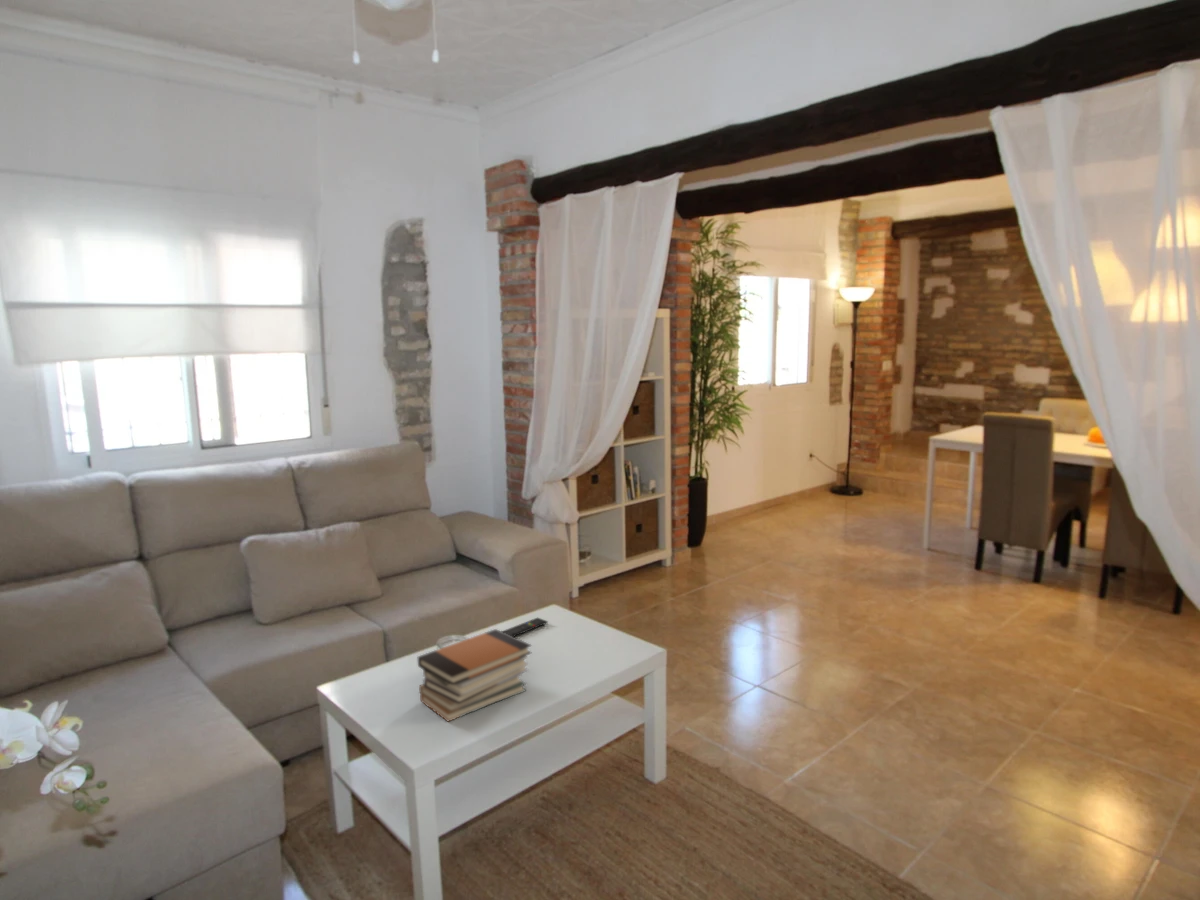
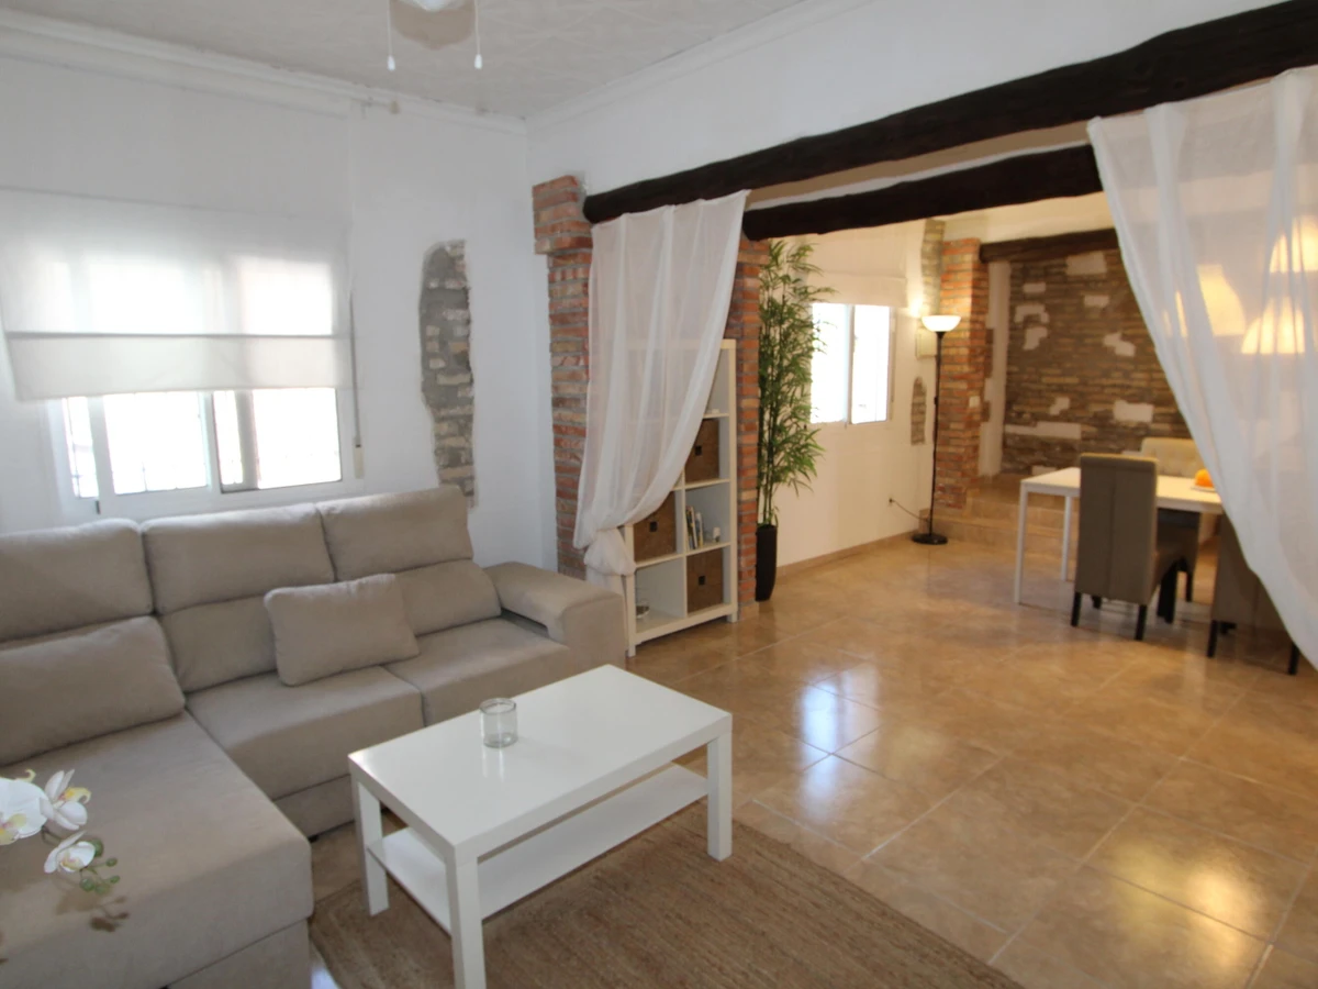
- remote control [501,617,549,637]
- book stack [417,628,532,722]
